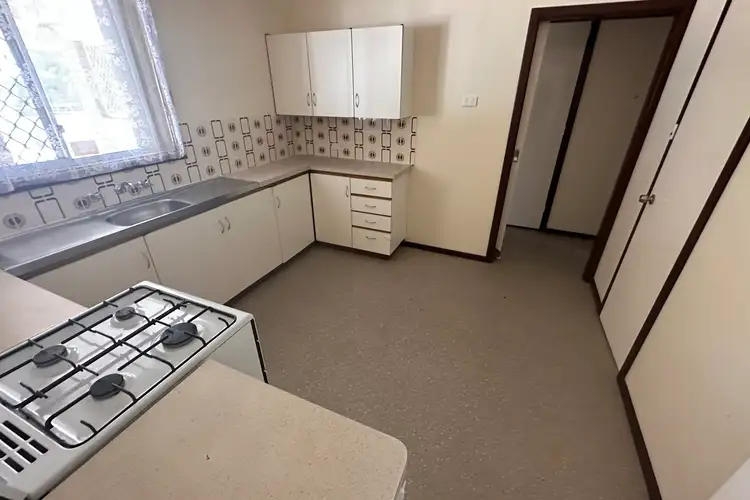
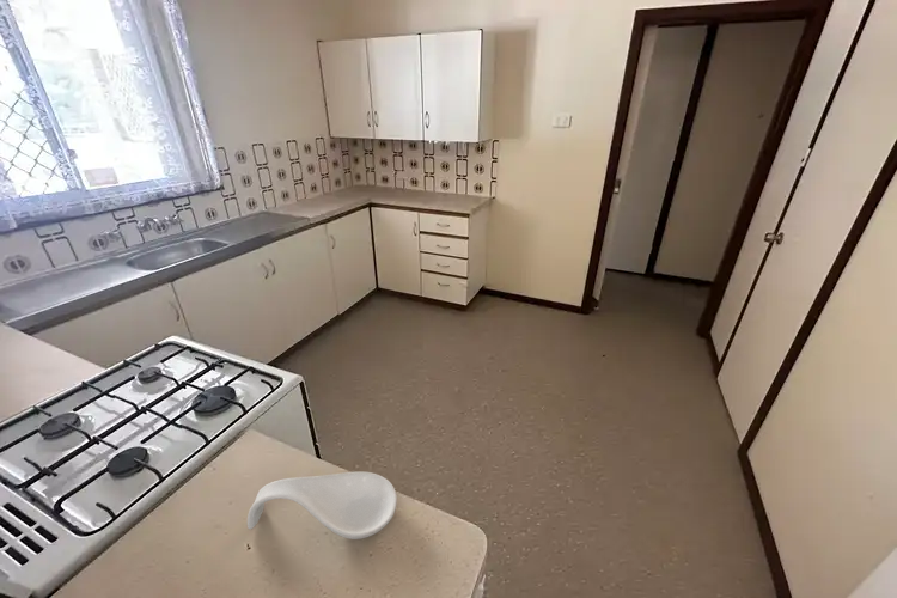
+ spoon rest [246,471,398,541]
